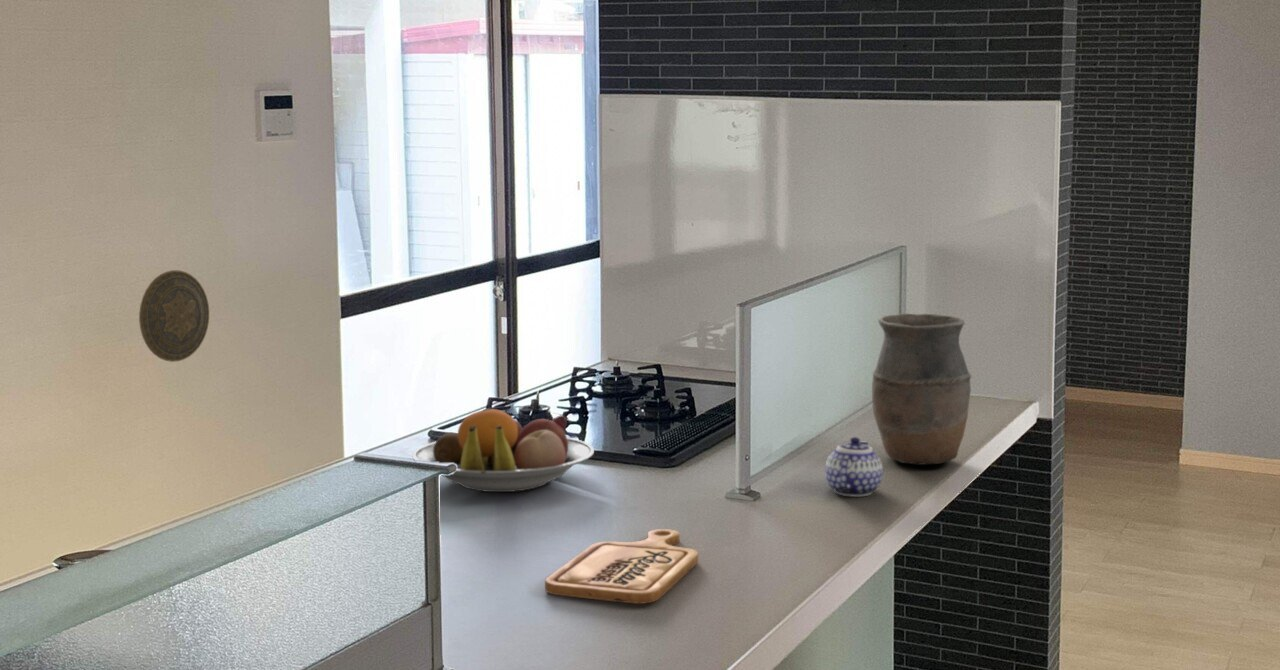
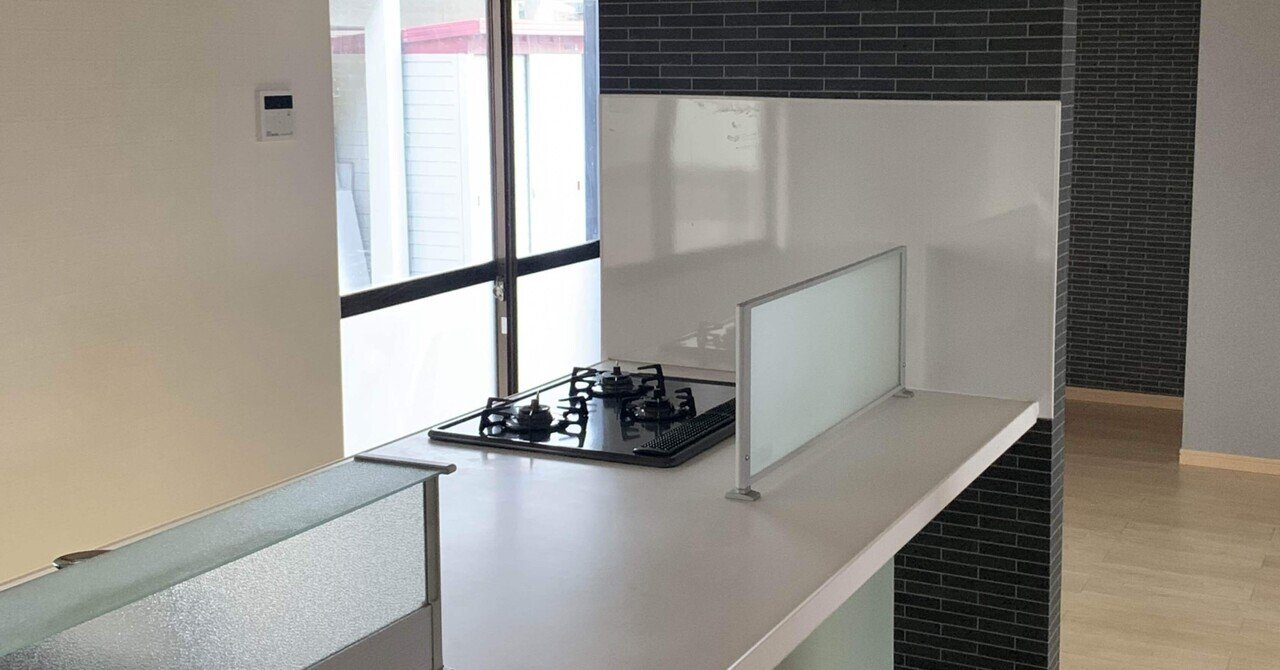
- fruit bowl [411,406,595,493]
- decorative plate [138,269,210,363]
- teapot [825,436,884,498]
- cutting board [544,528,699,605]
- vase [871,313,972,466]
